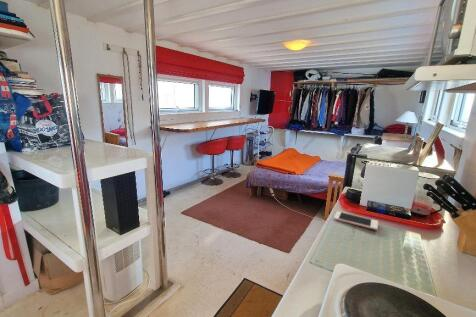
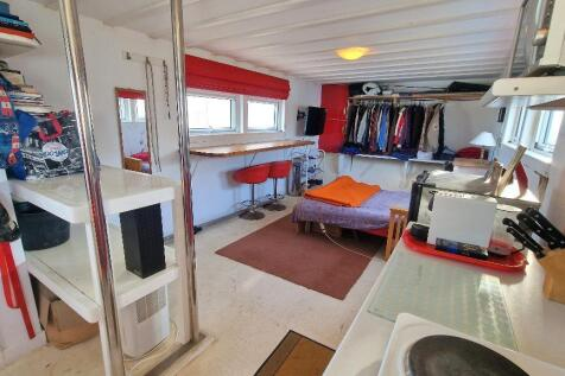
- cell phone [333,210,379,231]
